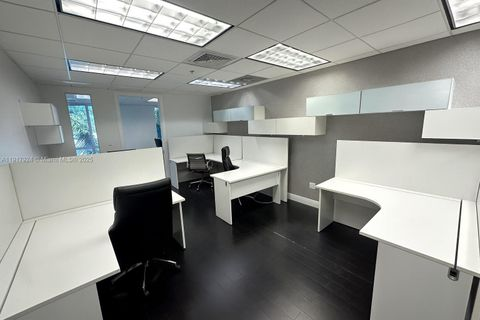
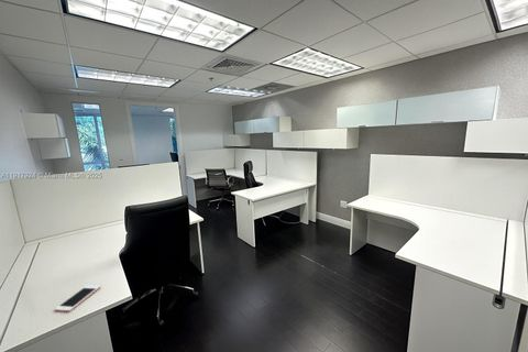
+ cell phone [54,284,102,312]
